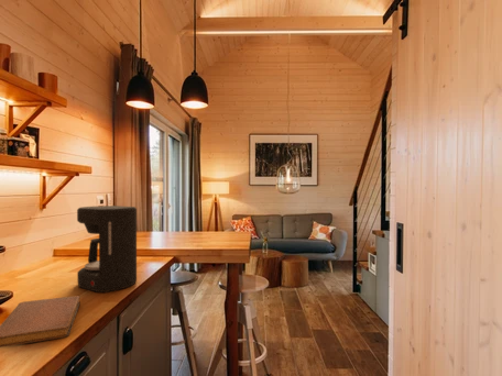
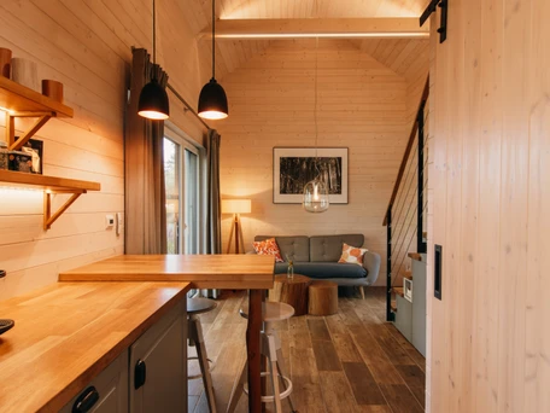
- coffee maker [76,204,138,294]
- notebook [0,295,81,349]
